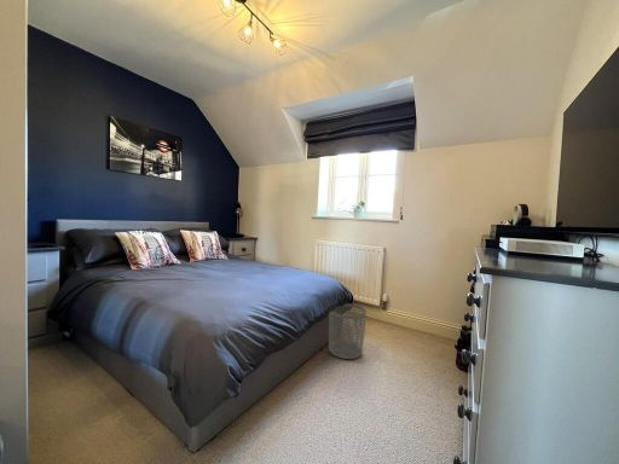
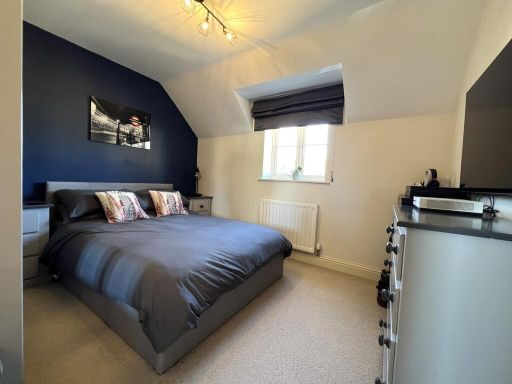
- waste bin [328,302,368,360]
